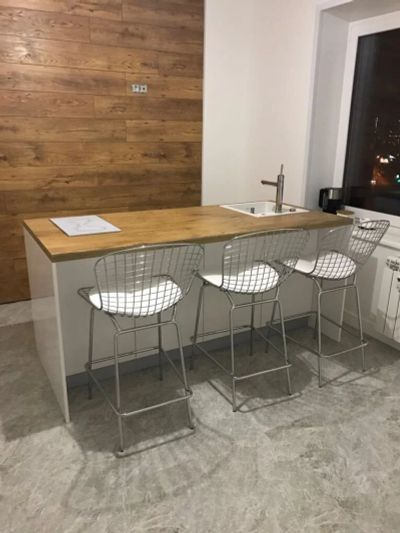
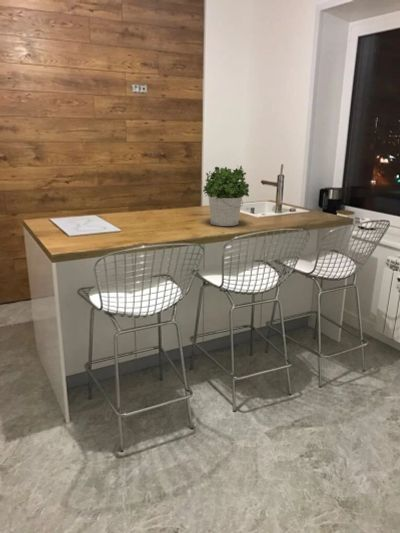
+ potted plant [202,164,250,227]
